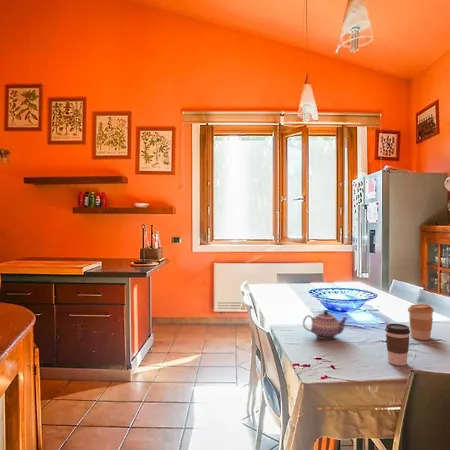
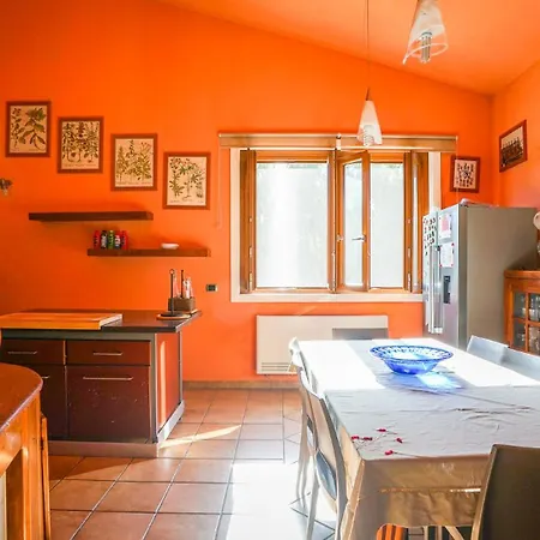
- teapot [302,309,349,340]
- coffee cup [384,323,411,366]
- coffee cup [407,303,435,341]
